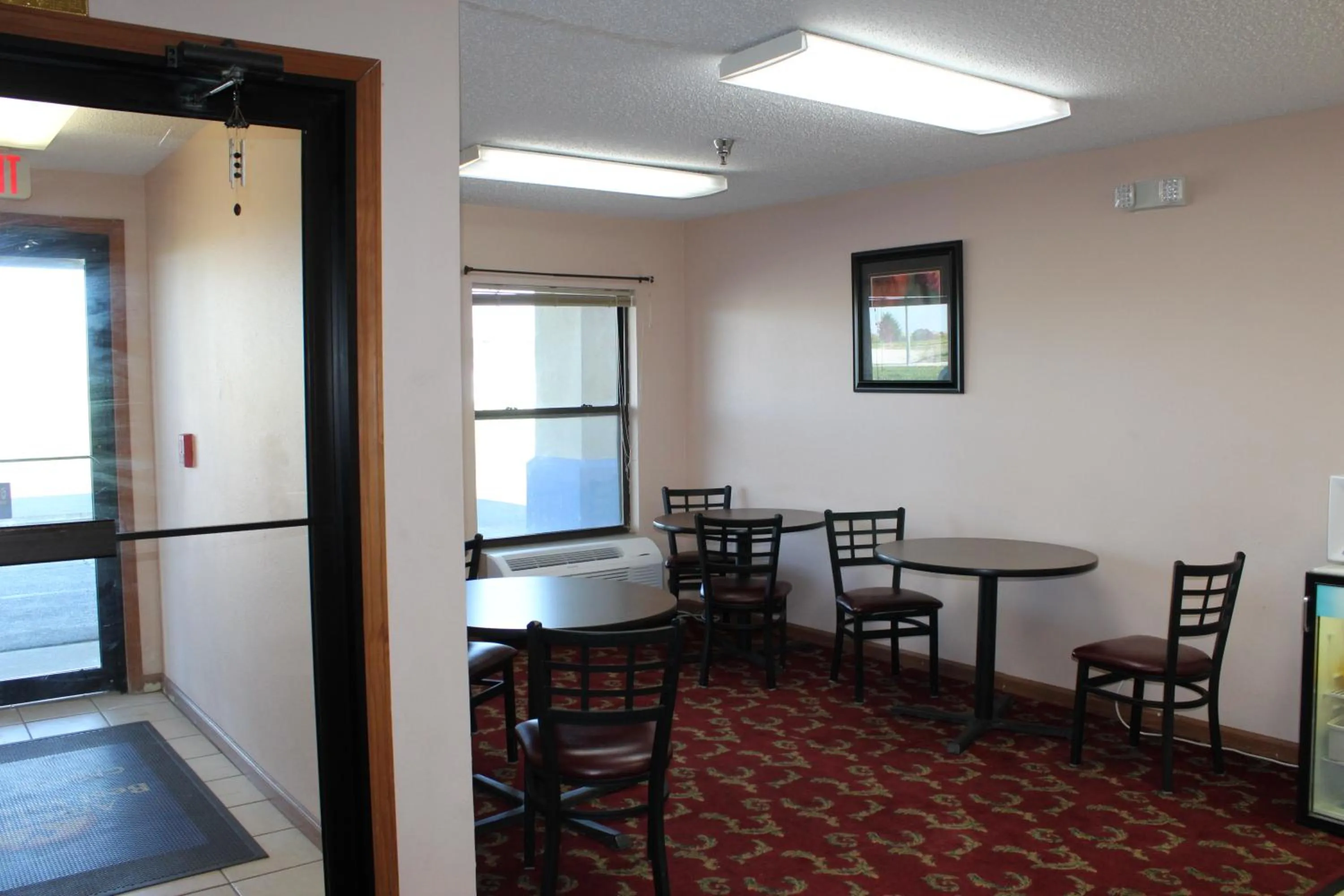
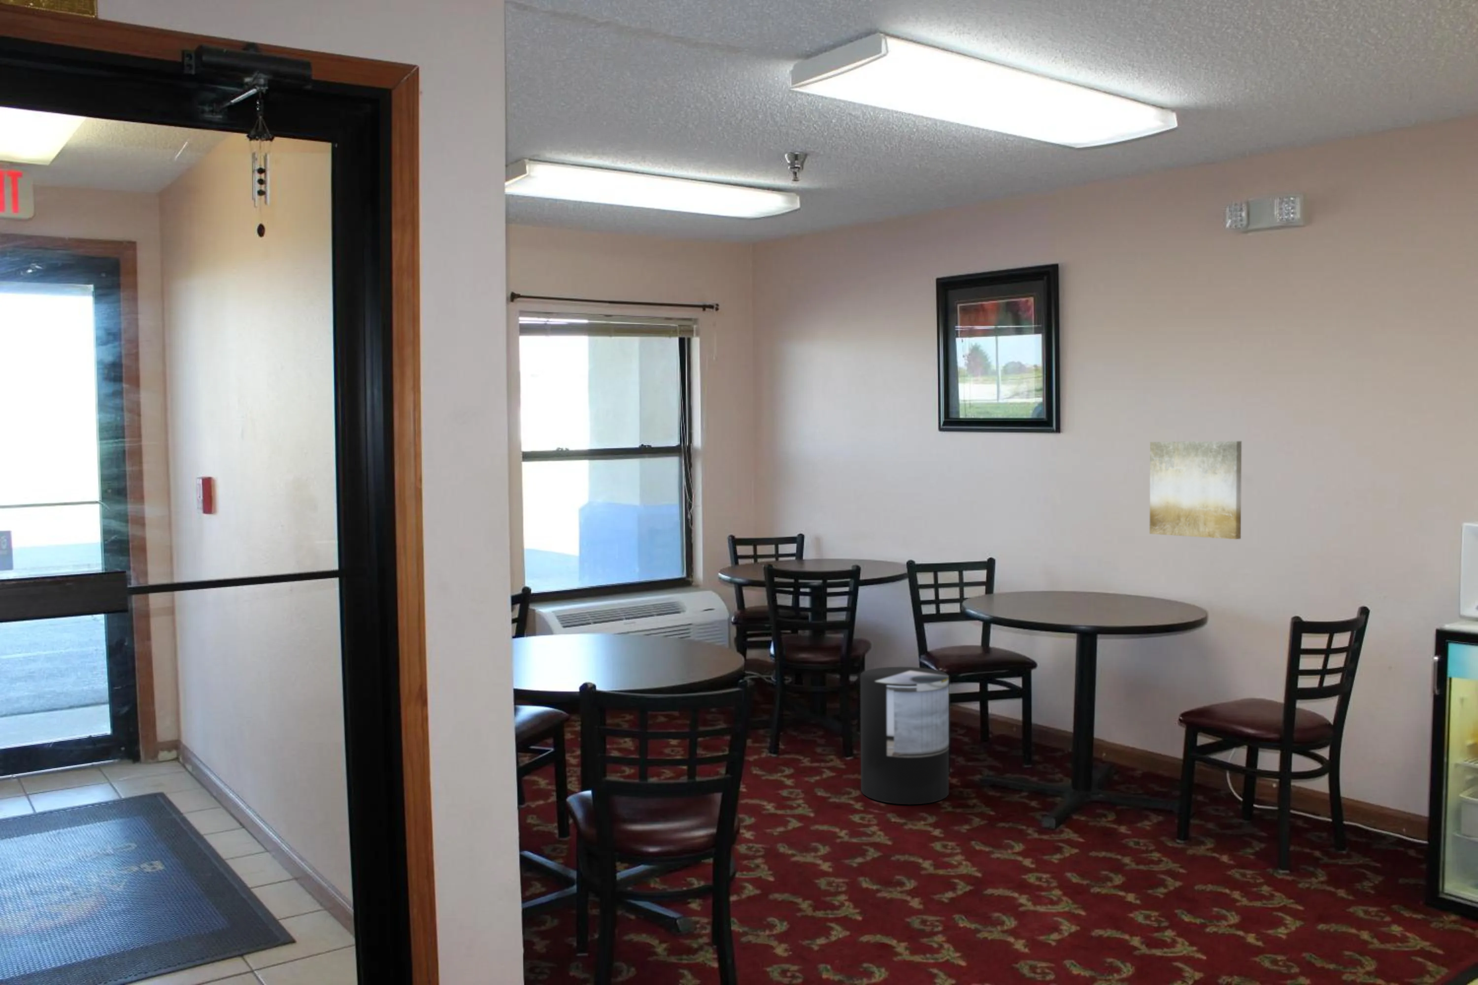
+ wall art [1149,441,1242,540]
+ trash can [860,666,949,805]
